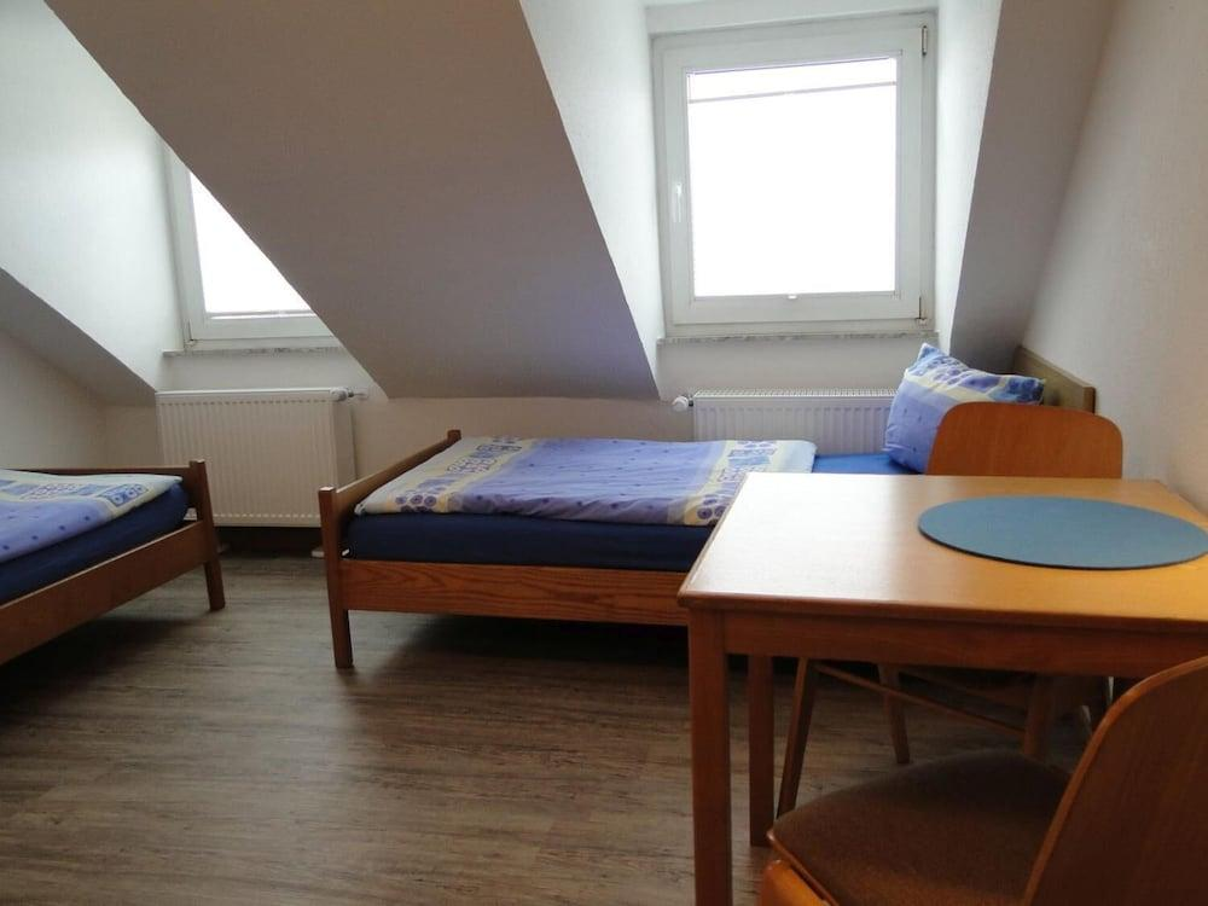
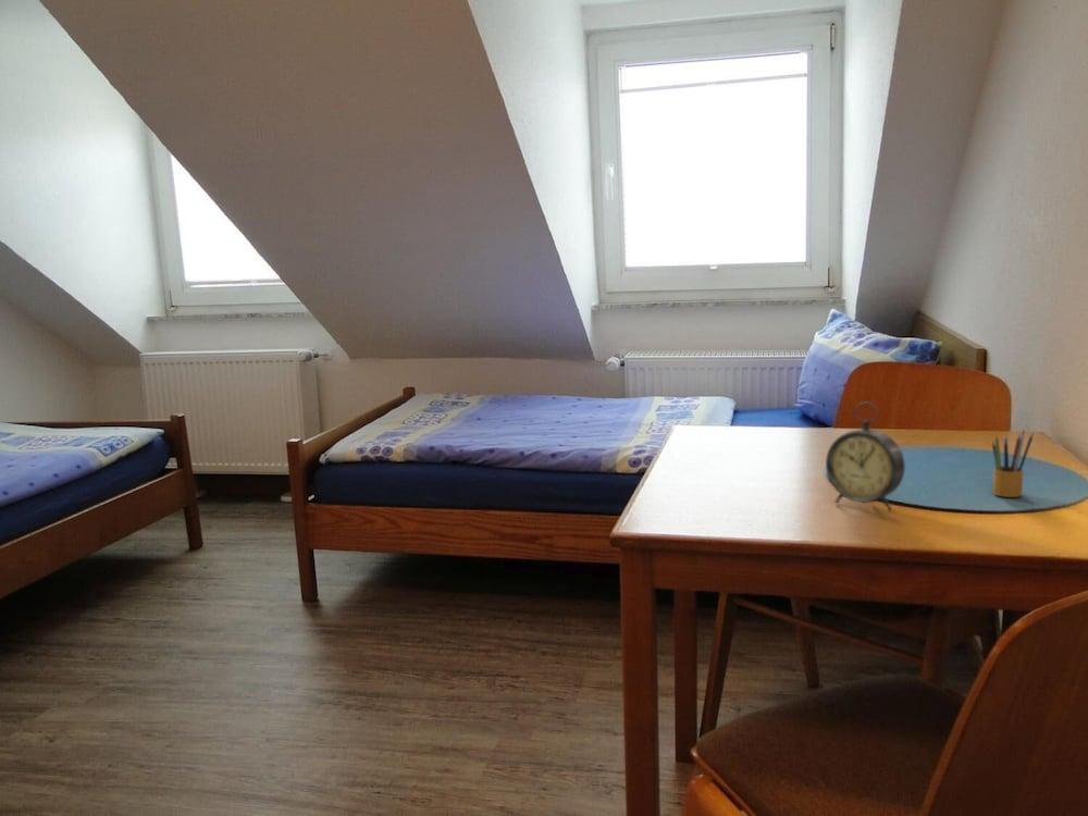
+ pencil box [991,430,1034,498]
+ alarm clock [825,401,906,512]
